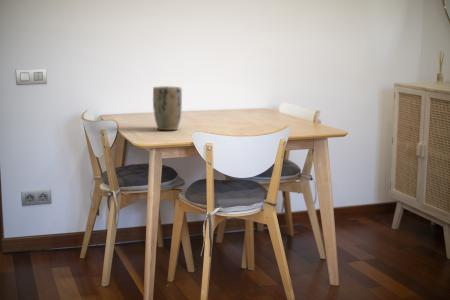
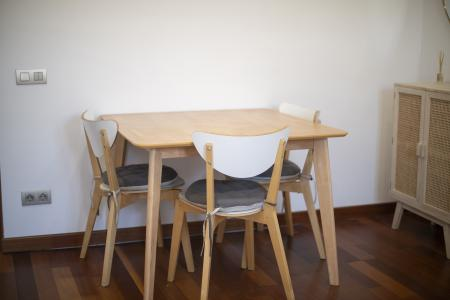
- plant pot [152,85,183,131]
